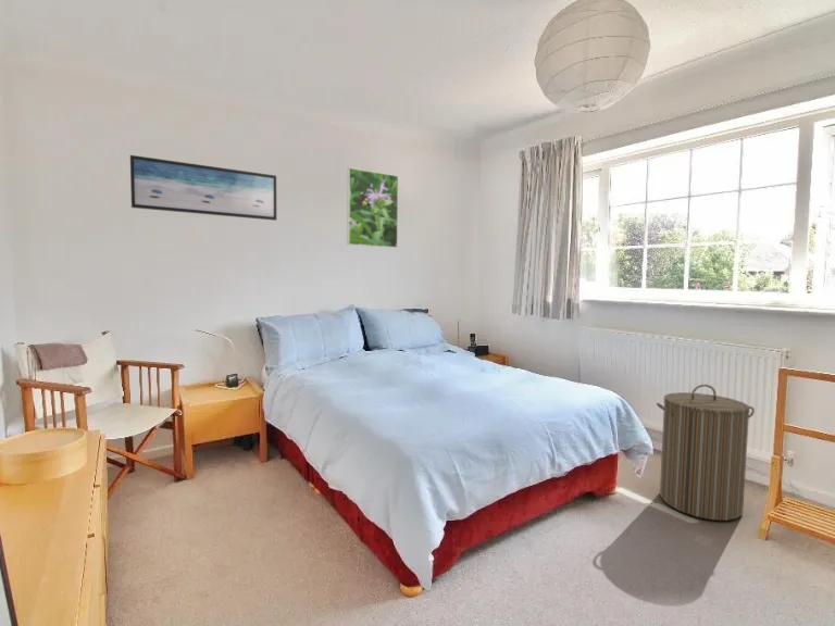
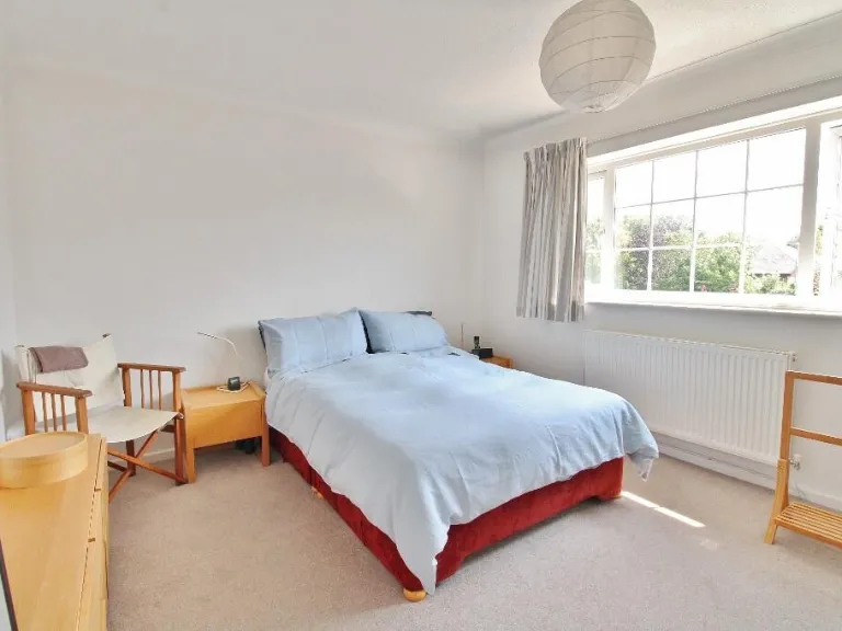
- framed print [346,166,399,249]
- laundry hamper [656,384,756,522]
- wall art [129,154,277,222]
